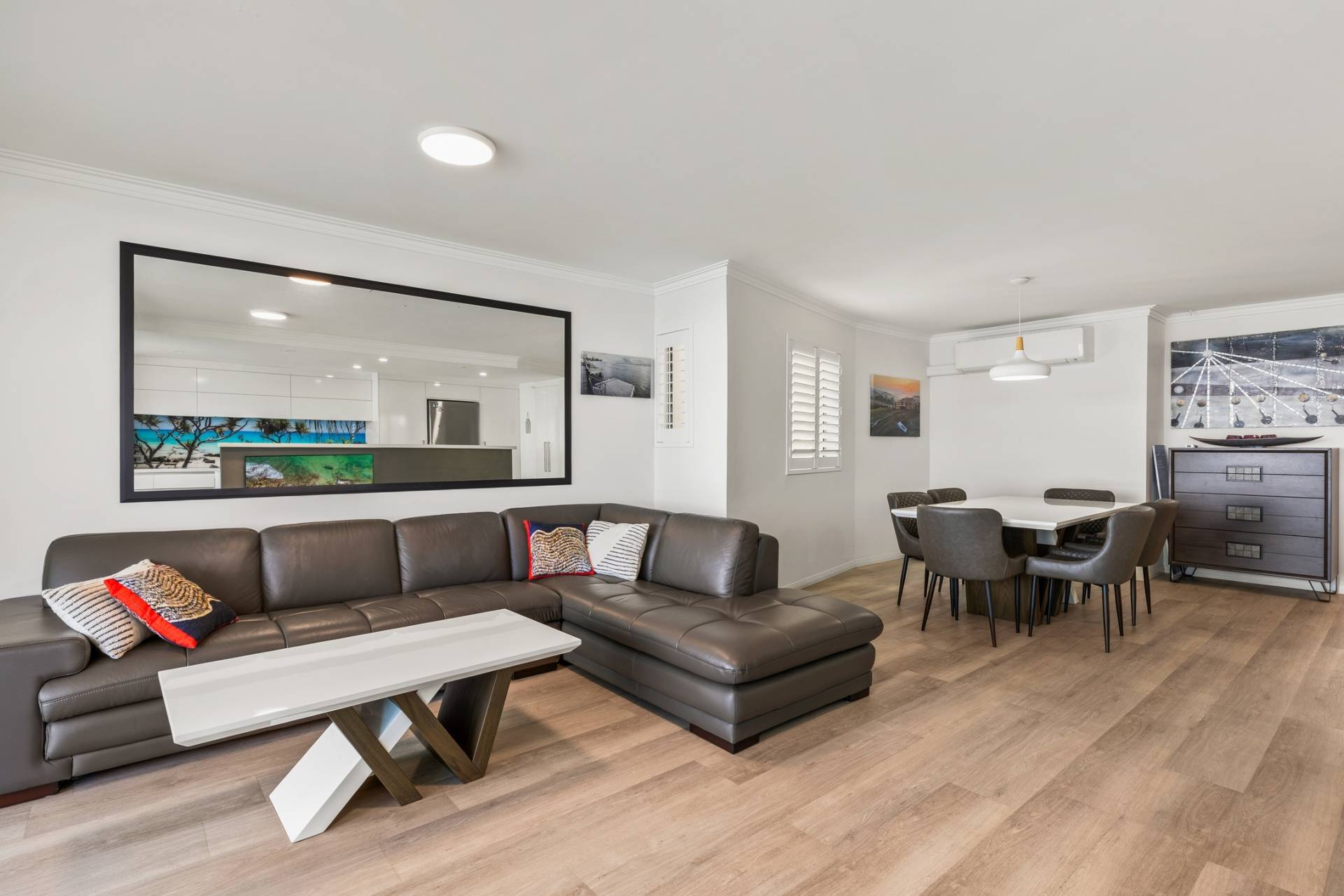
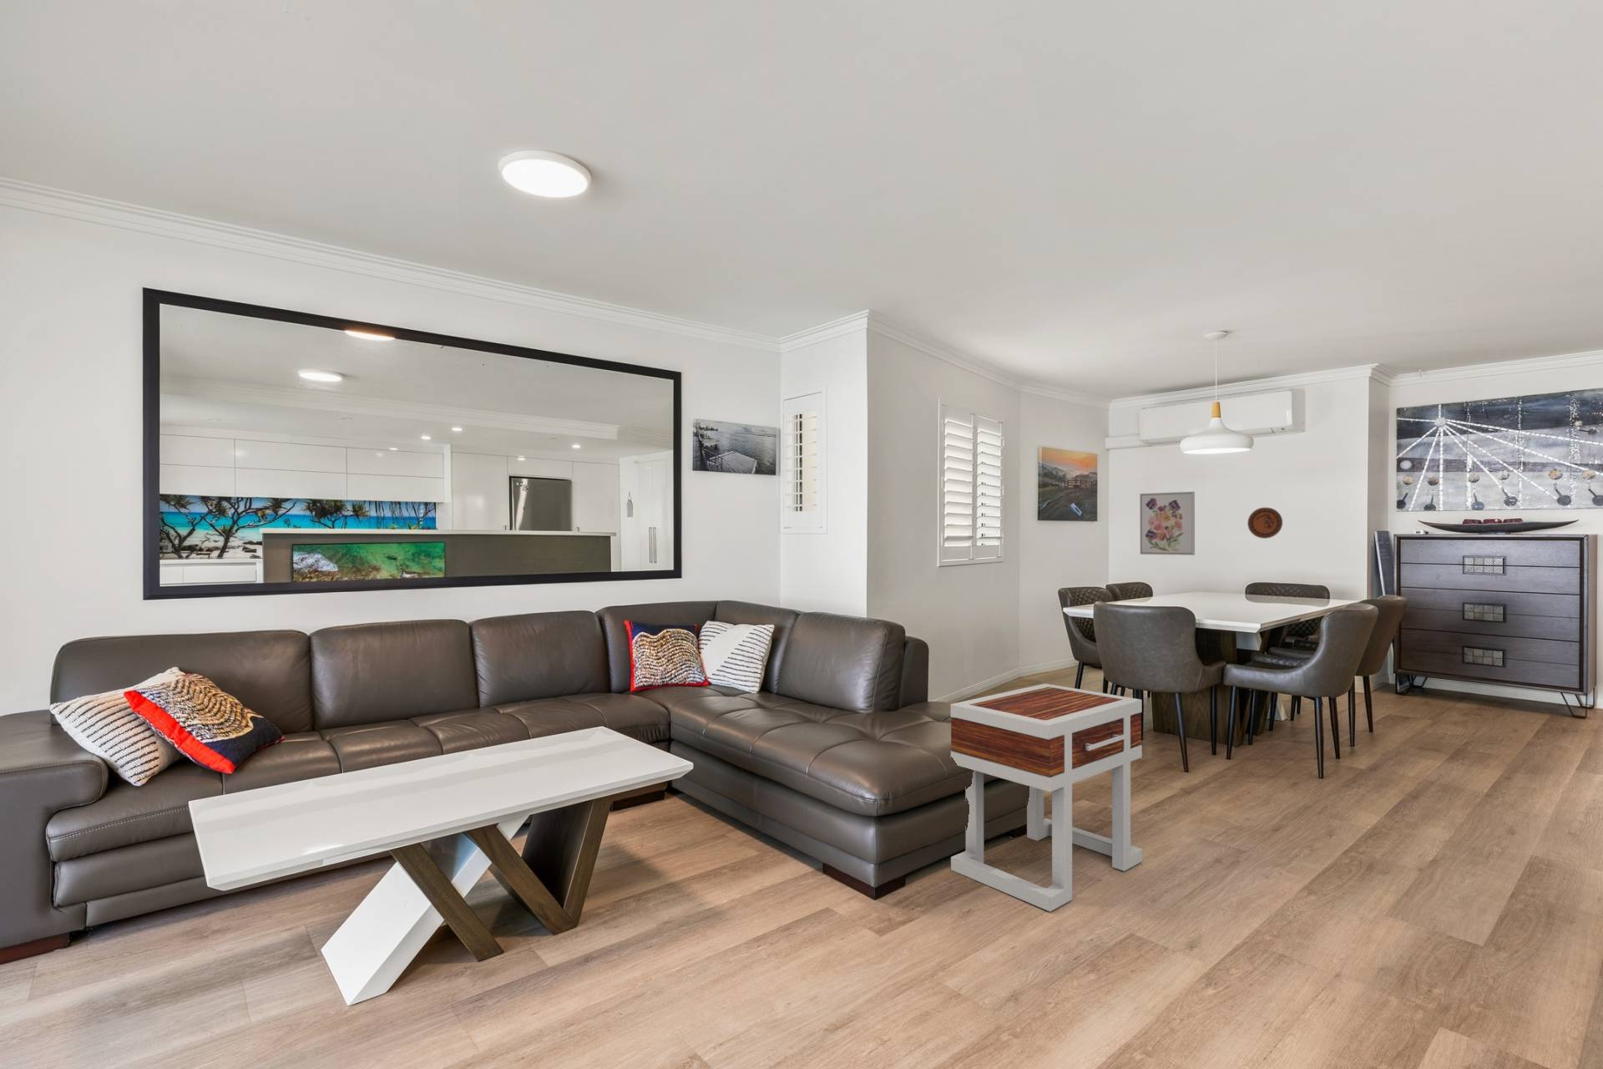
+ wall art [1139,492,1195,556]
+ side table [949,684,1143,913]
+ decorative plate [1246,507,1283,539]
